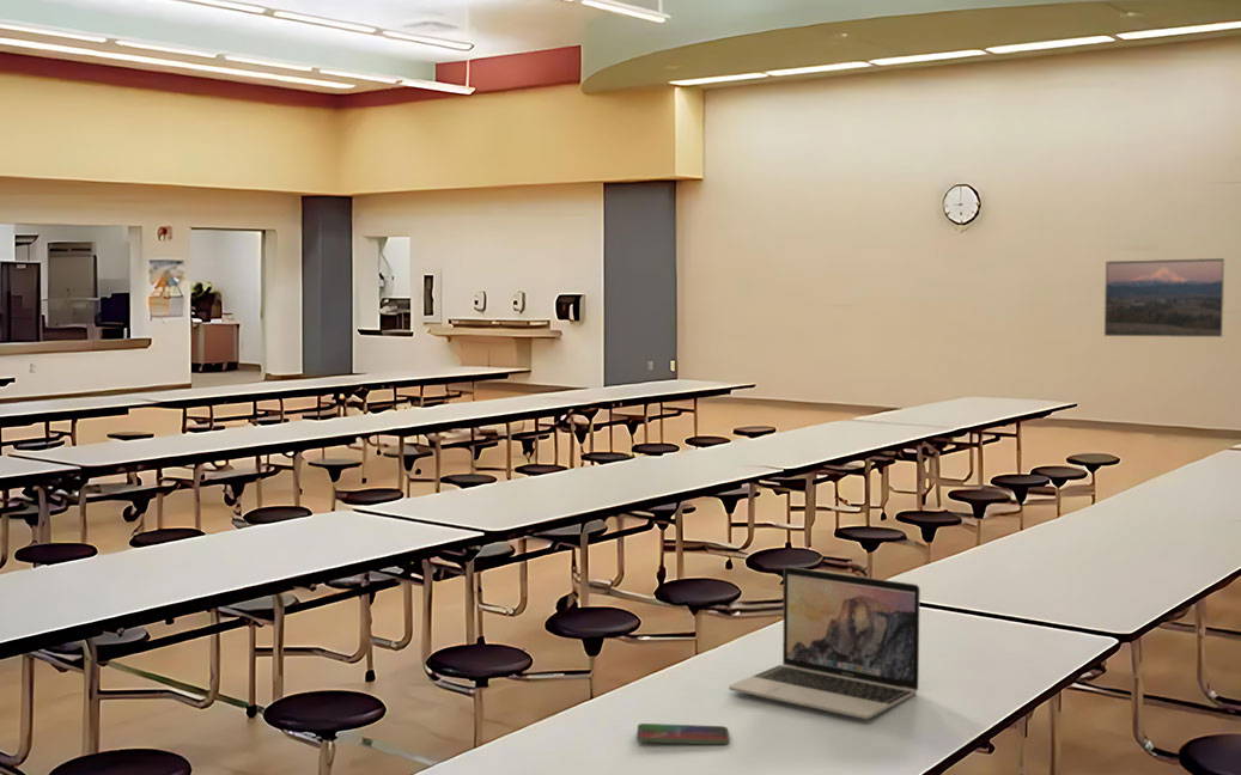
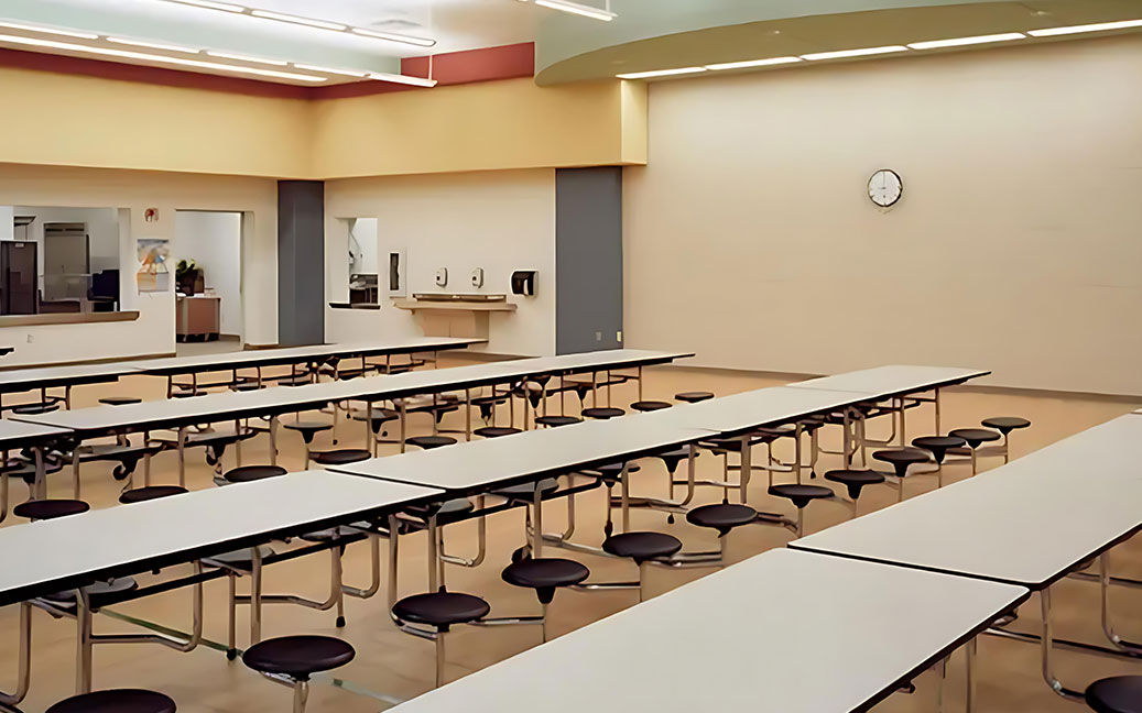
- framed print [1103,257,1227,338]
- laptop [728,566,921,720]
- smartphone [635,722,730,745]
